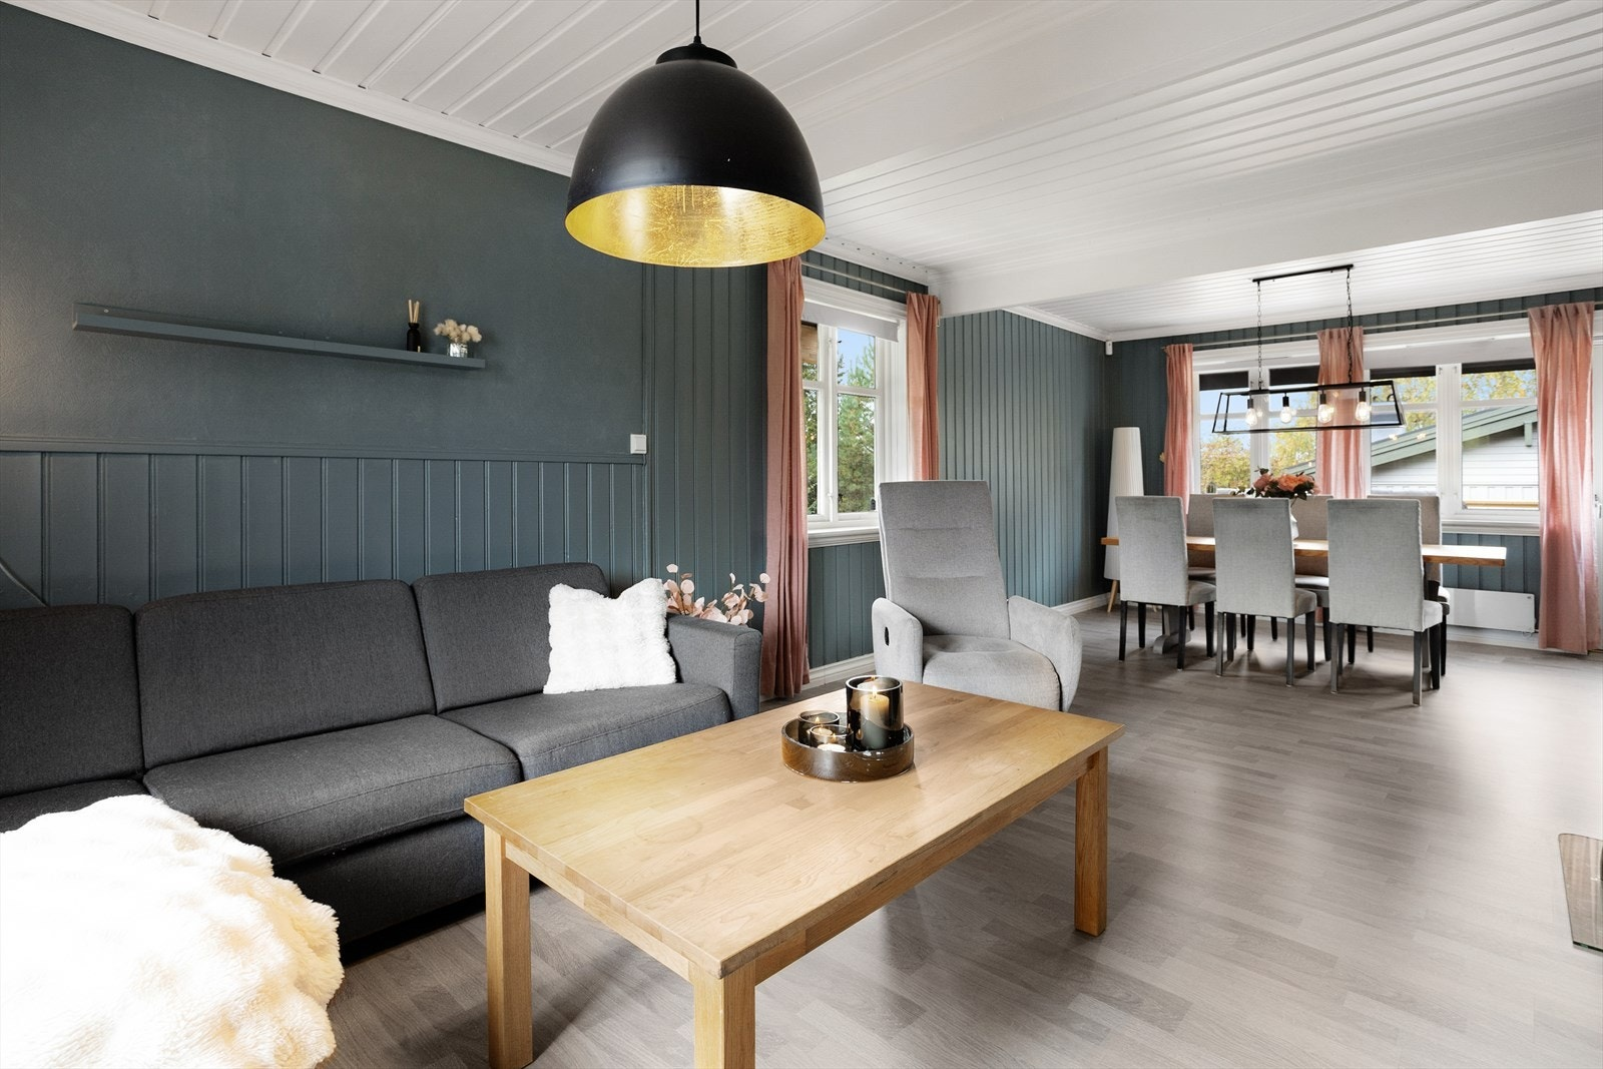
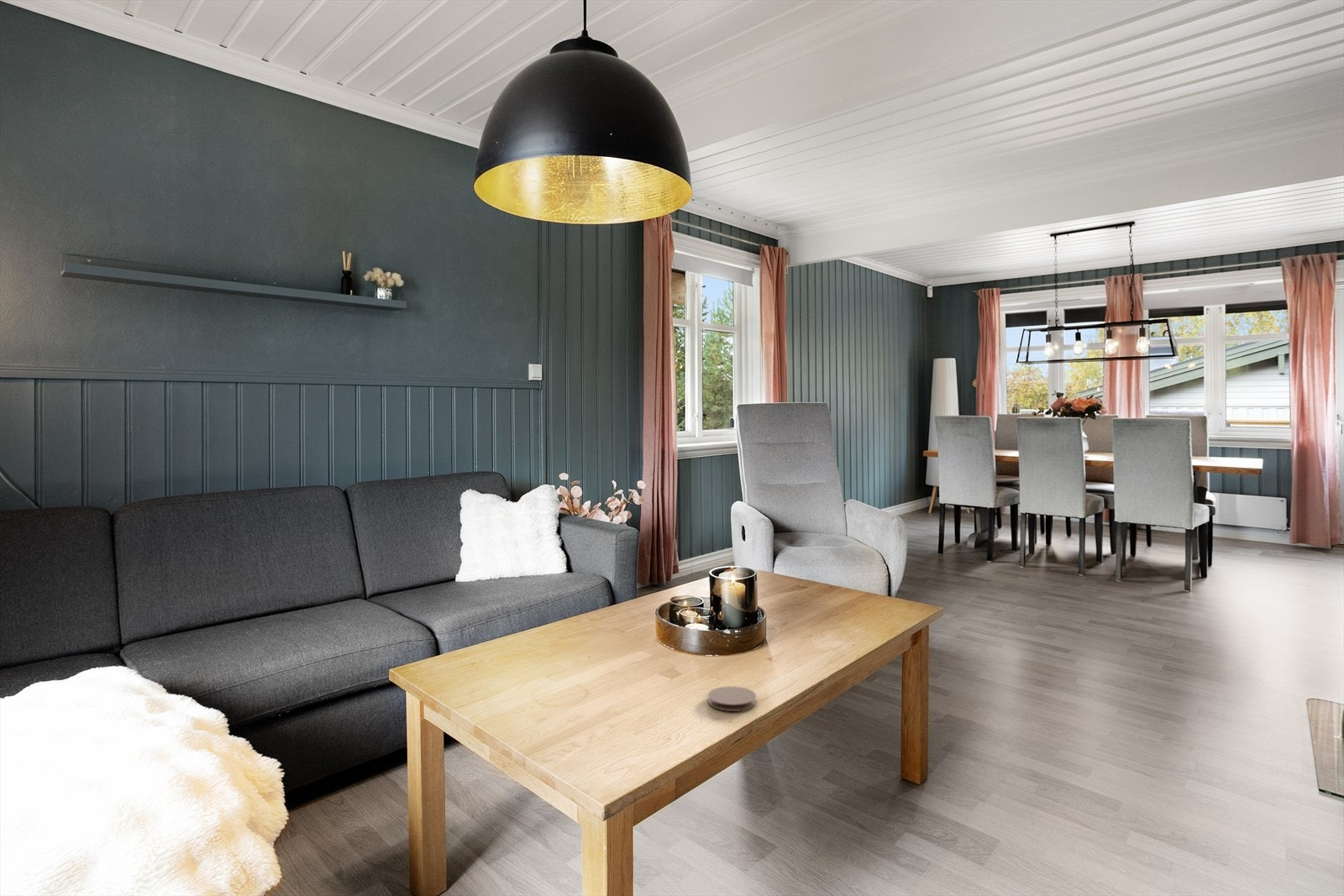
+ coaster [707,685,757,712]
